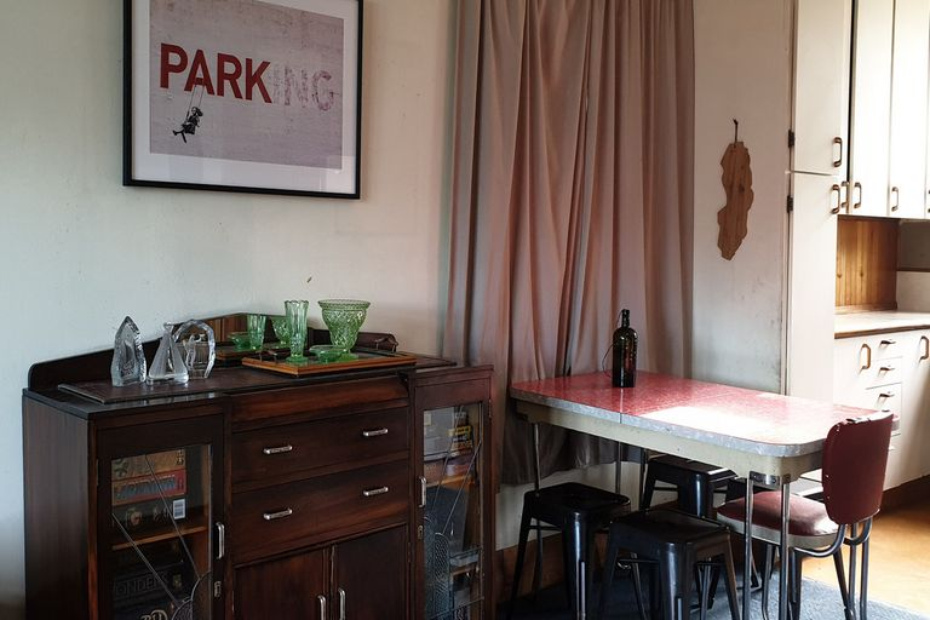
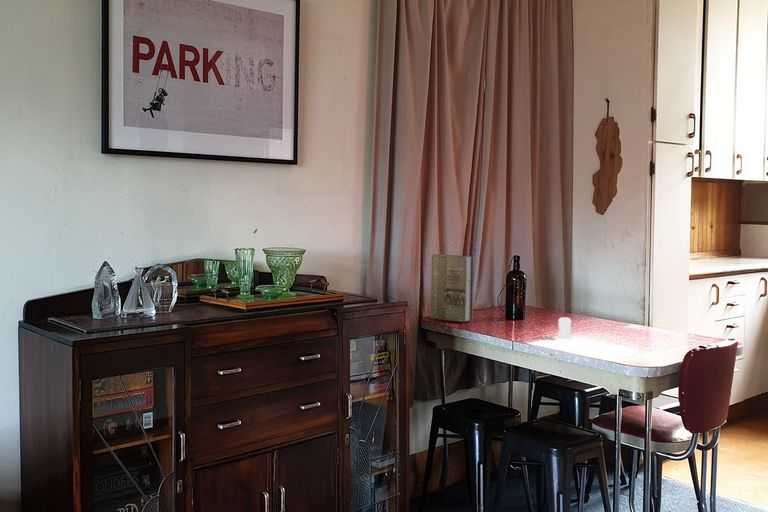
+ book [430,253,475,323]
+ salt shaker [555,316,574,340]
